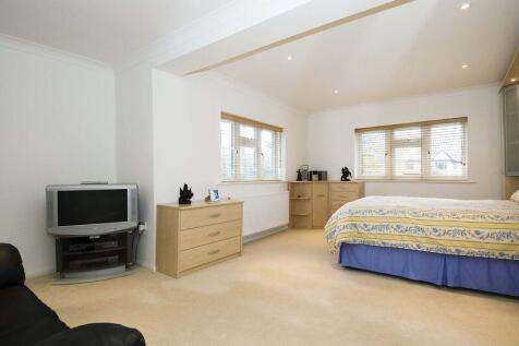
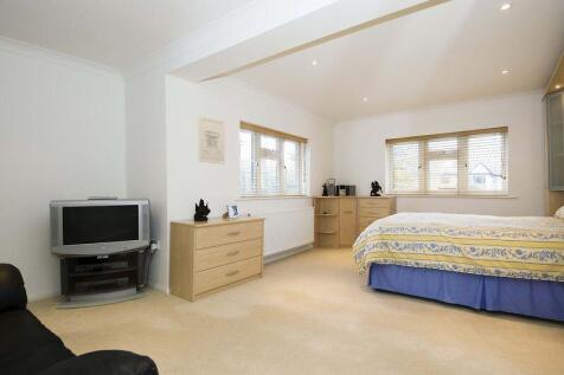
+ wall art [198,115,226,166]
